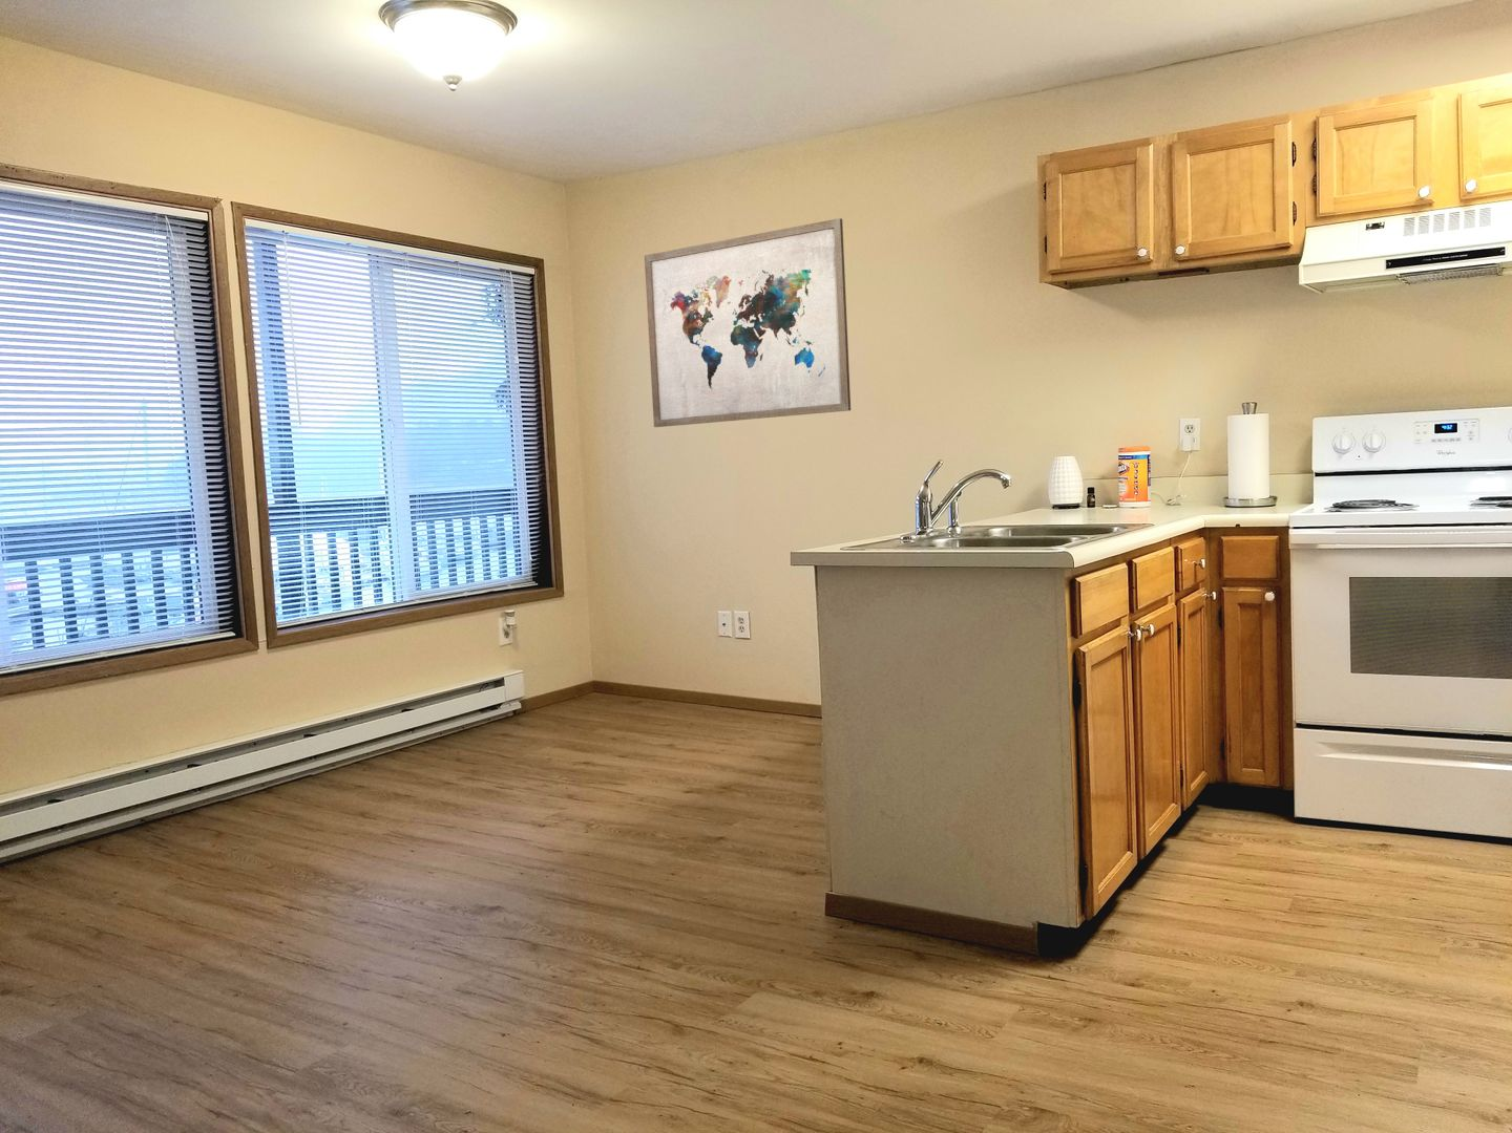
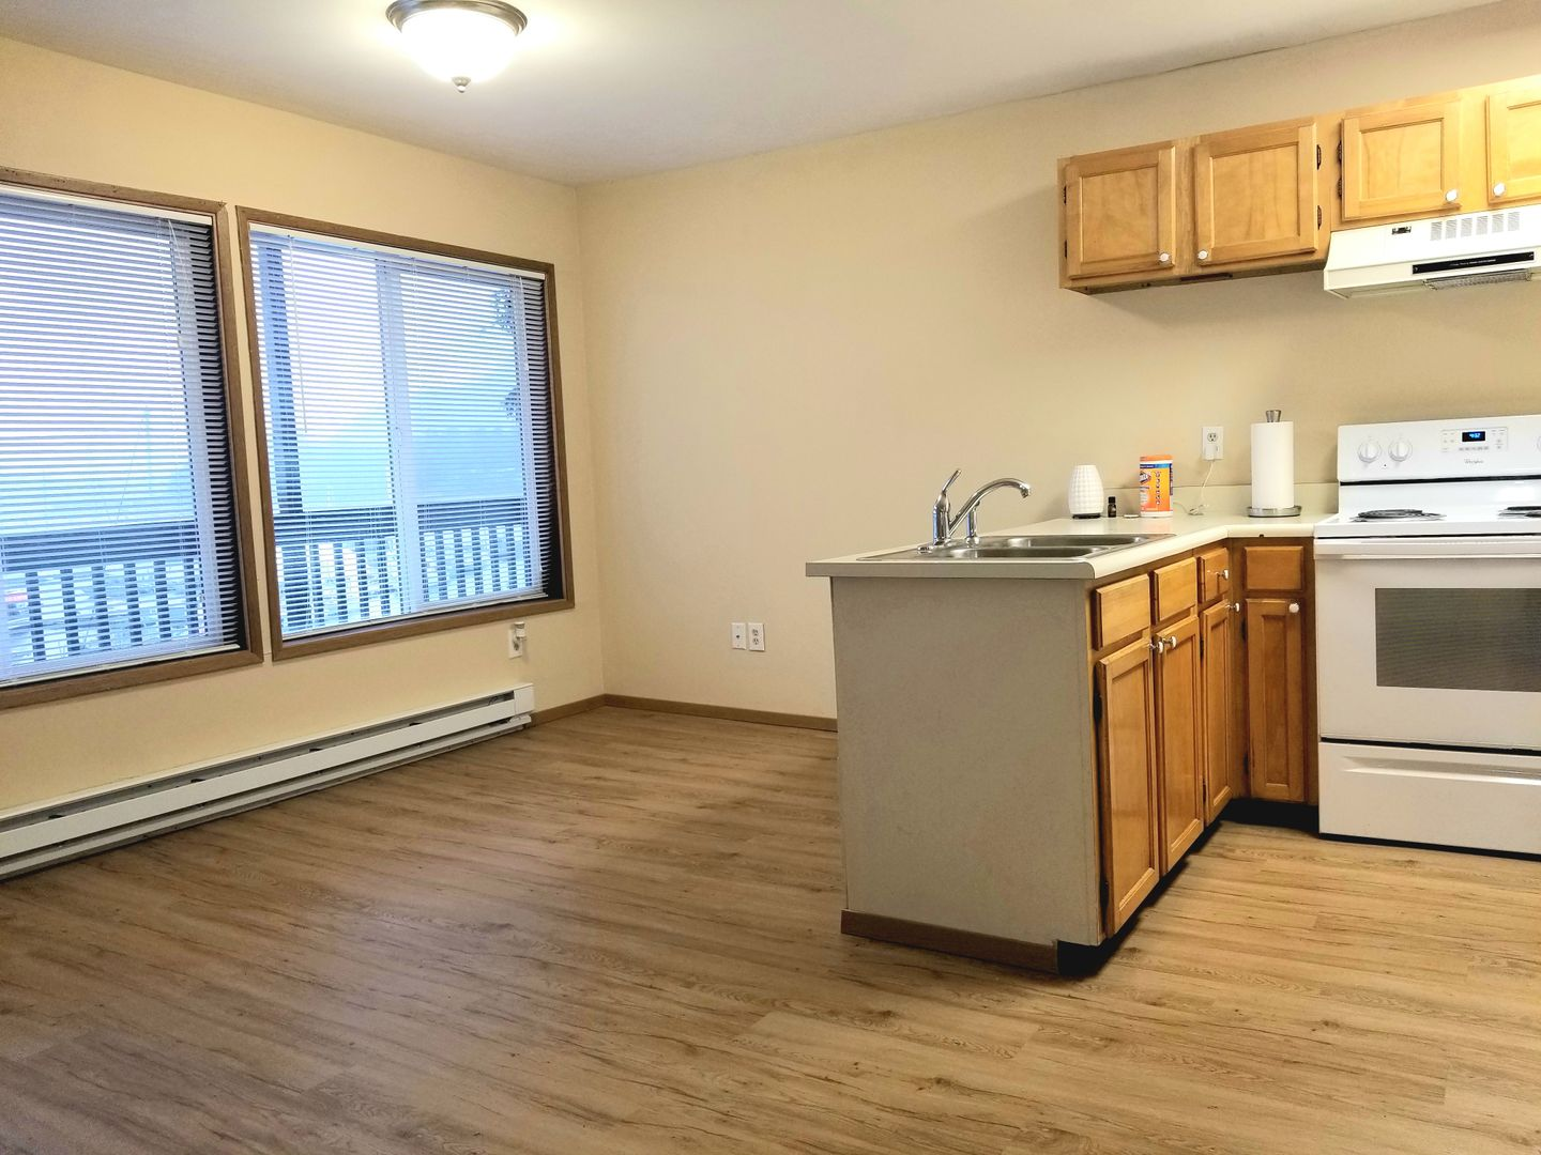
- wall art [644,217,851,428]
